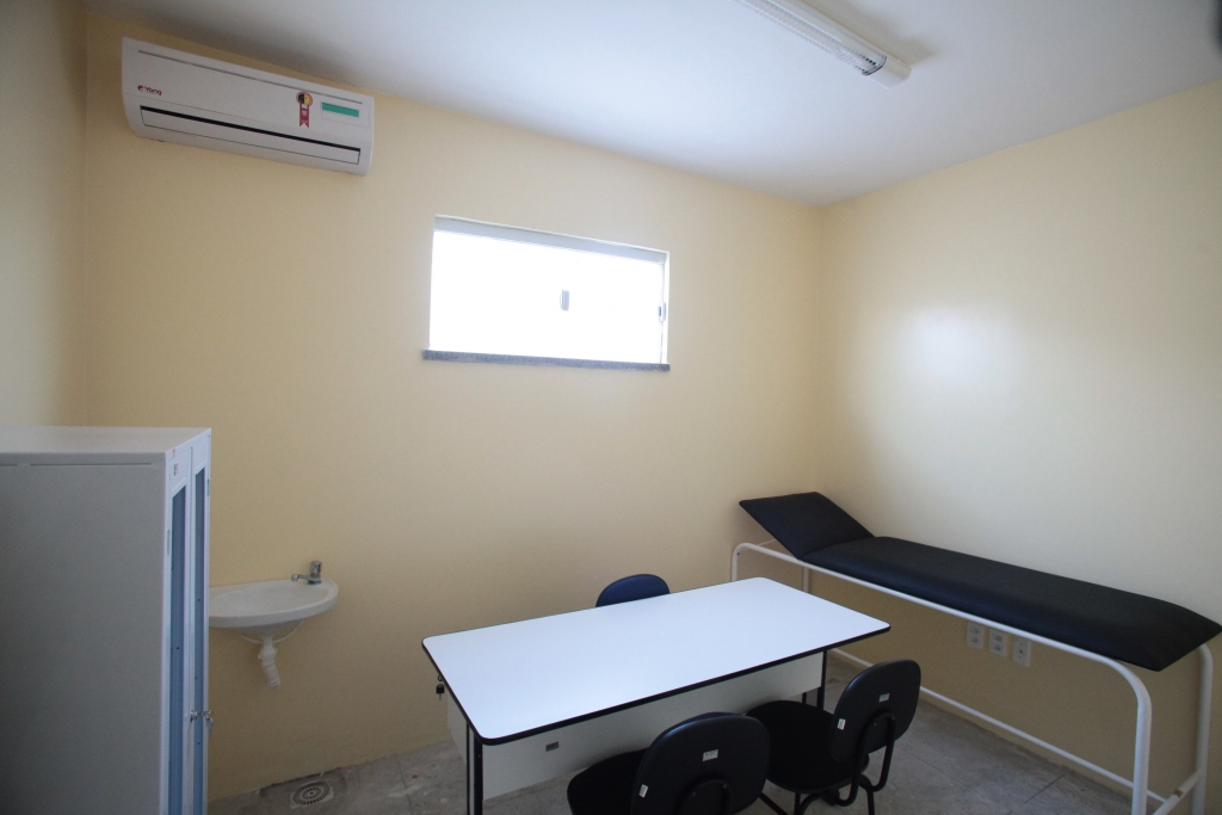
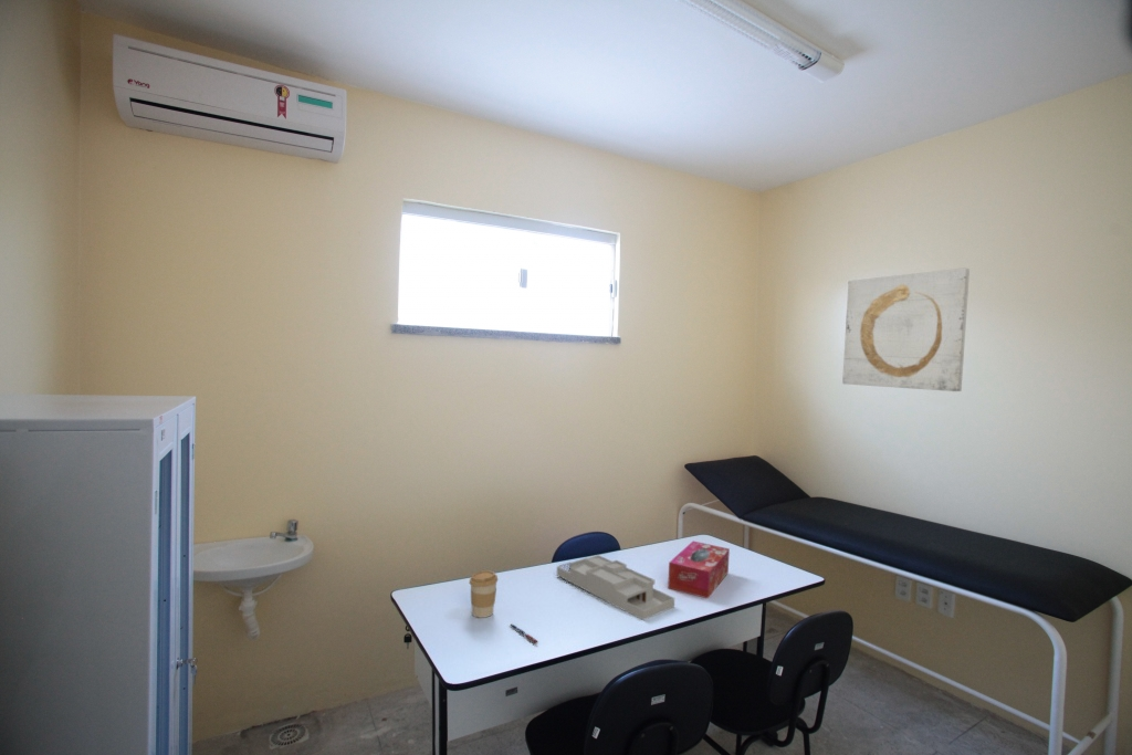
+ pen [510,622,539,644]
+ desk organizer [556,554,675,621]
+ coffee cup [469,570,499,619]
+ tissue box [667,539,731,599]
+ wall art [841,268,971,392]
